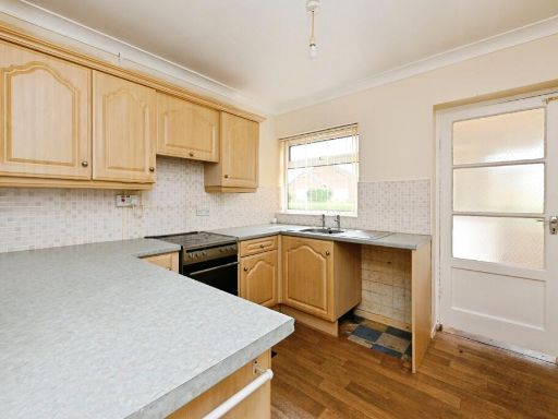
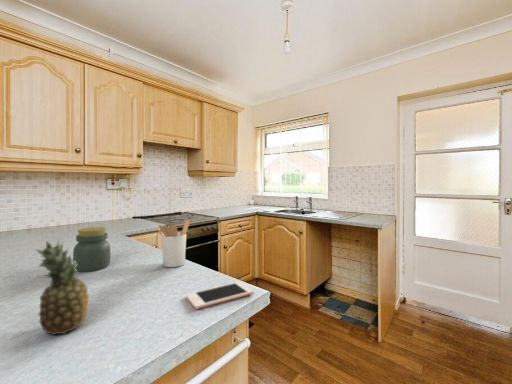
+ utensil holder [155,219,190,268]
+ cell phone [185,281,255,310]
+ fruit [34,239,90,336]
+ jar [72,226,111,273]
